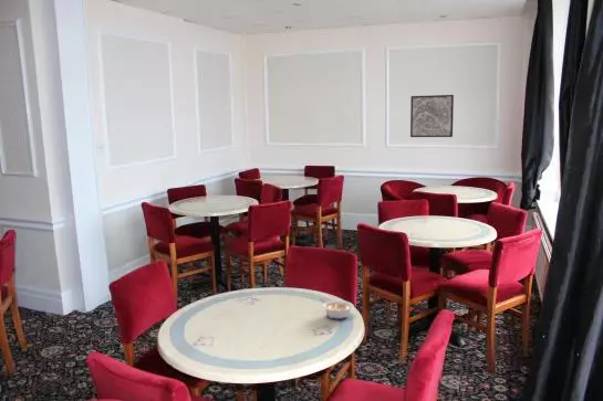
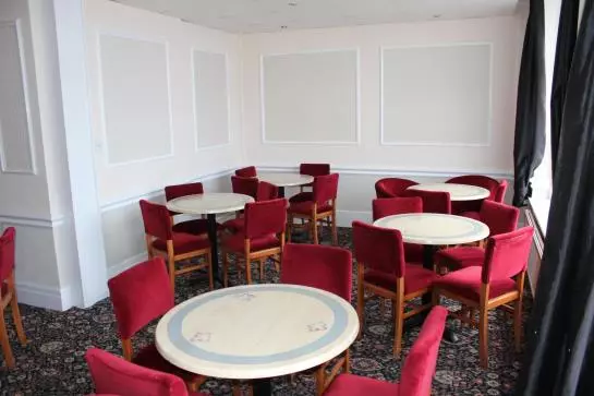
- wall art [409,94,455,138]
- legume [319,298,354,320]
